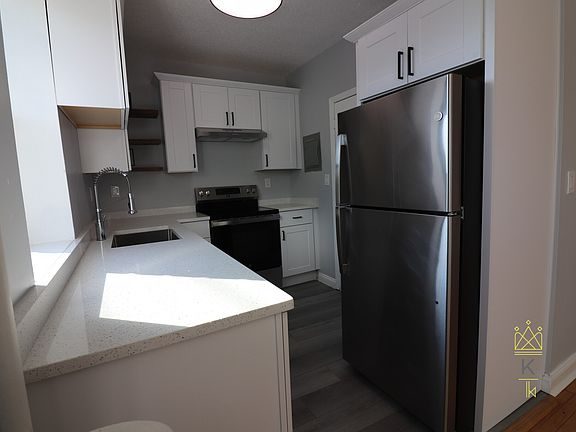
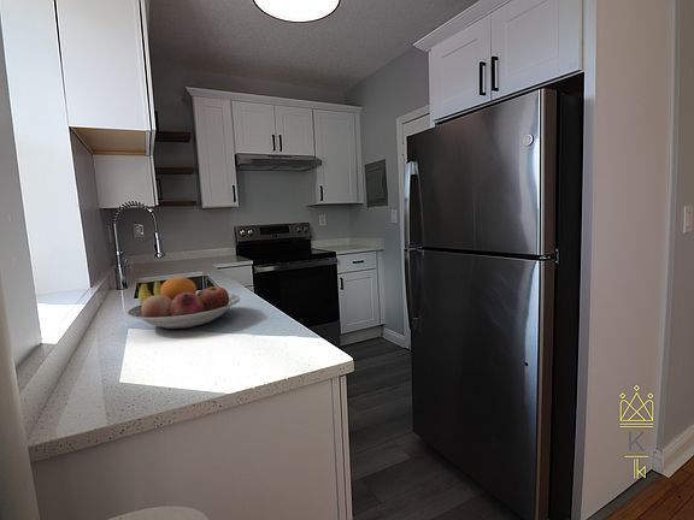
+ fruit bowl [125,277,241,330]
